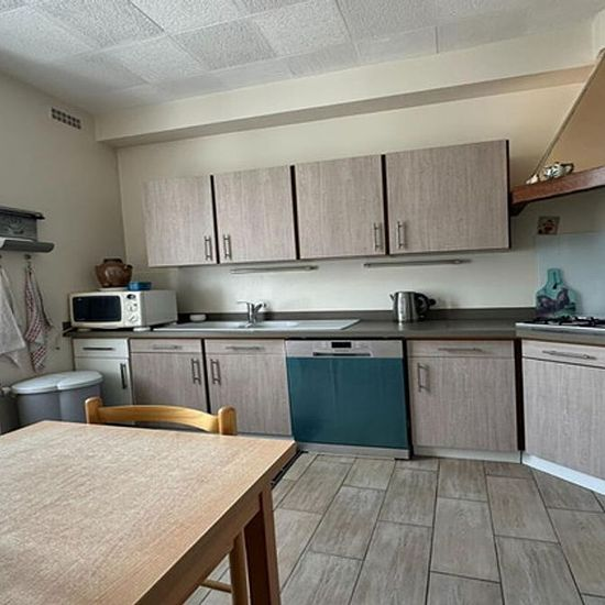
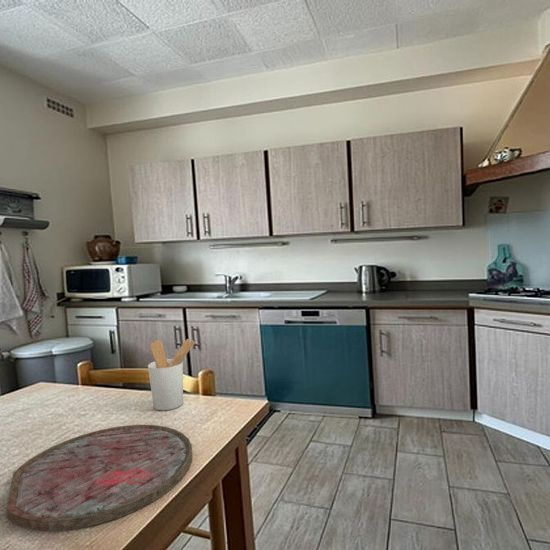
+ cutting board [5,424,193,532]
+ utensil holder [147,338,196,411]
